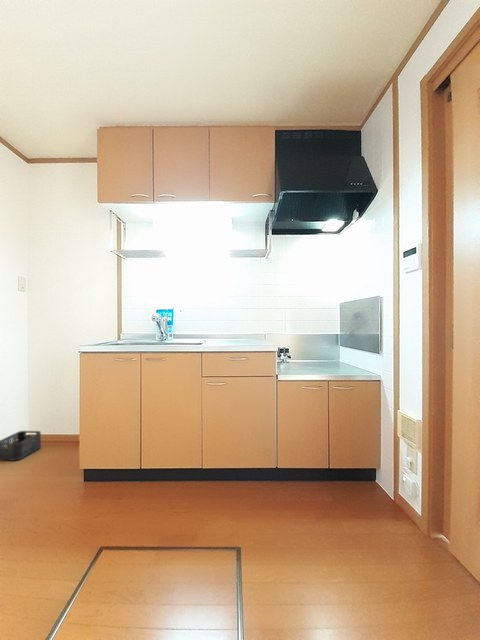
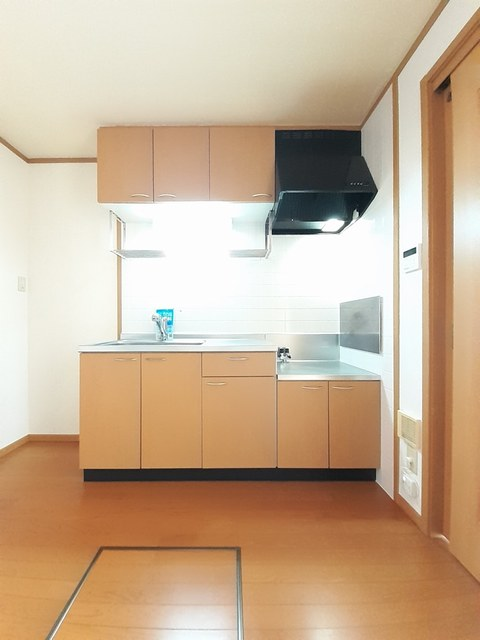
- storage bin [0,430,42,462]
